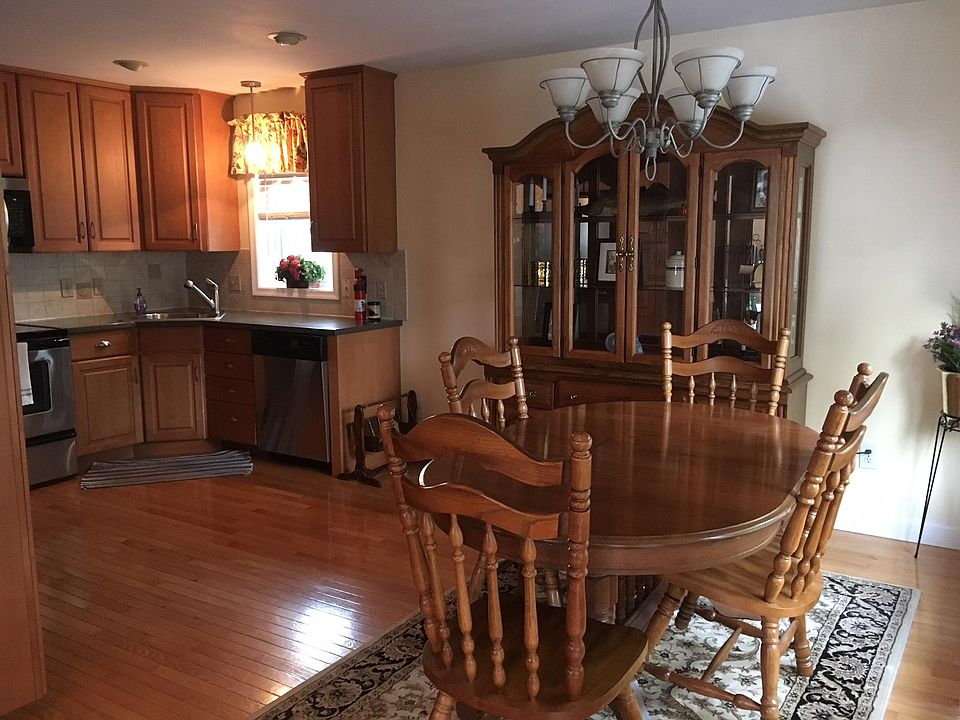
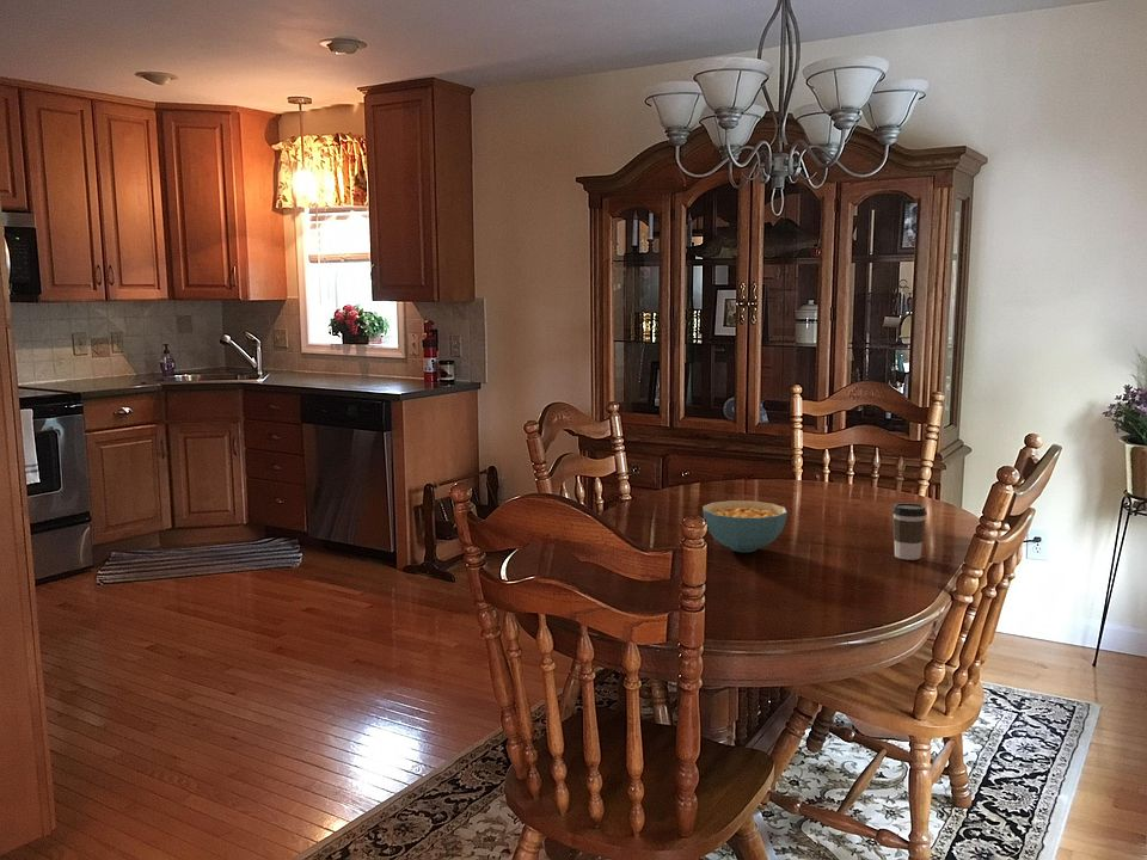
+ cereal bowl [701,499,789,553]
+ coffee cup [891,502,928,561]
